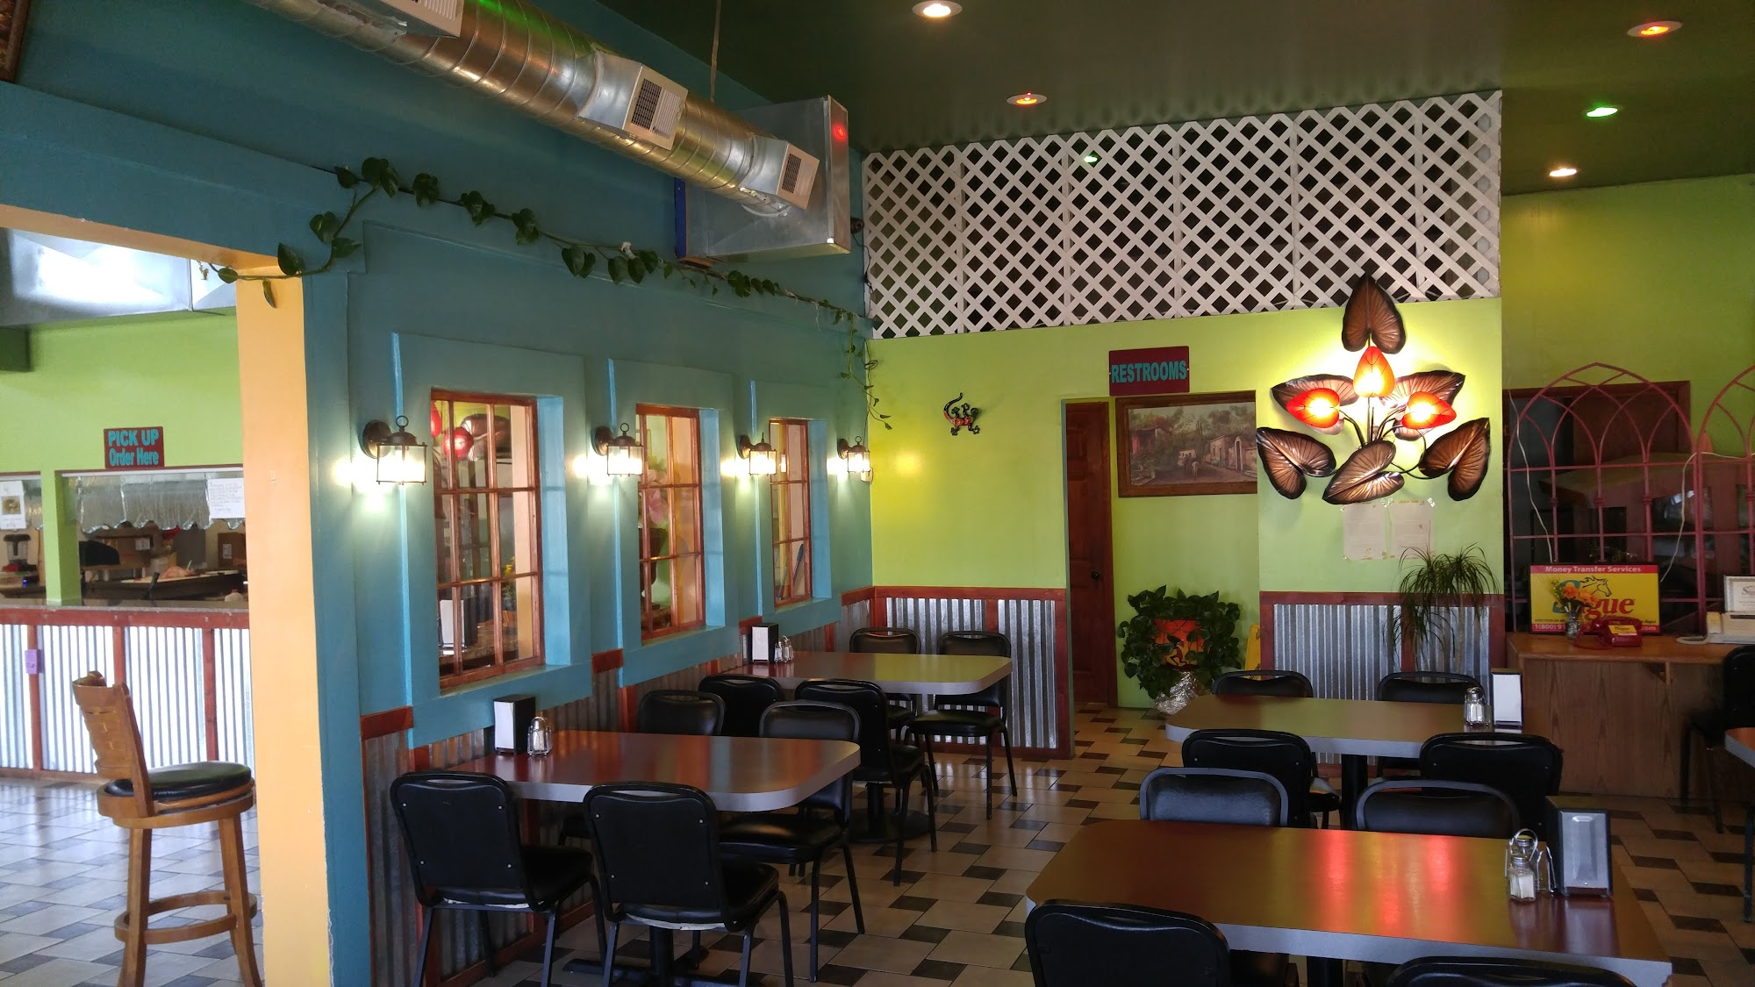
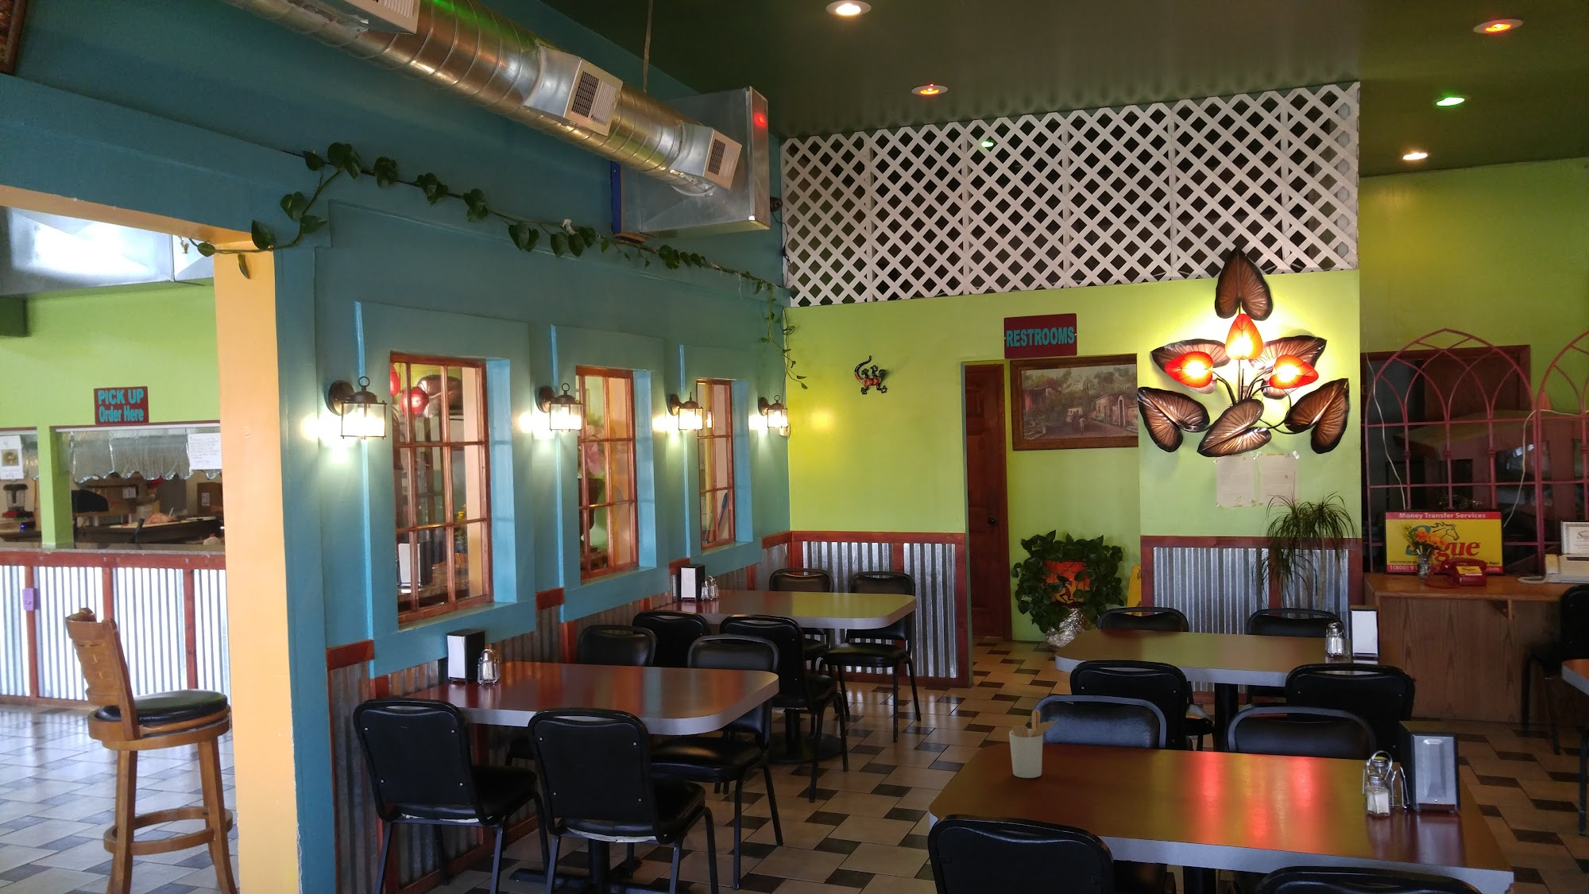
+ utensil holder [1008,708,1060,778]
